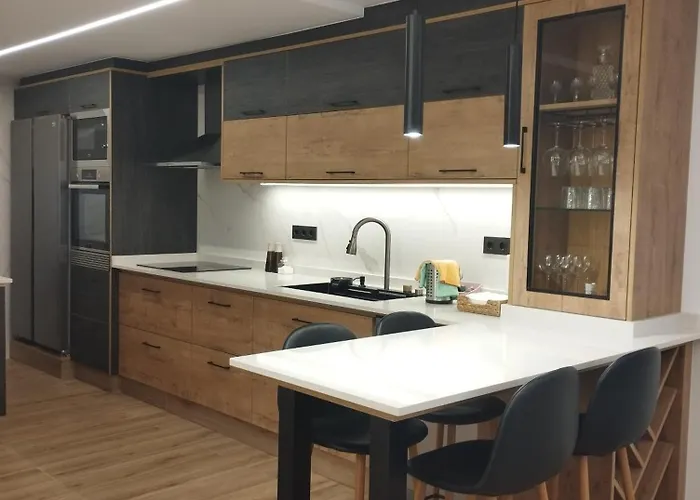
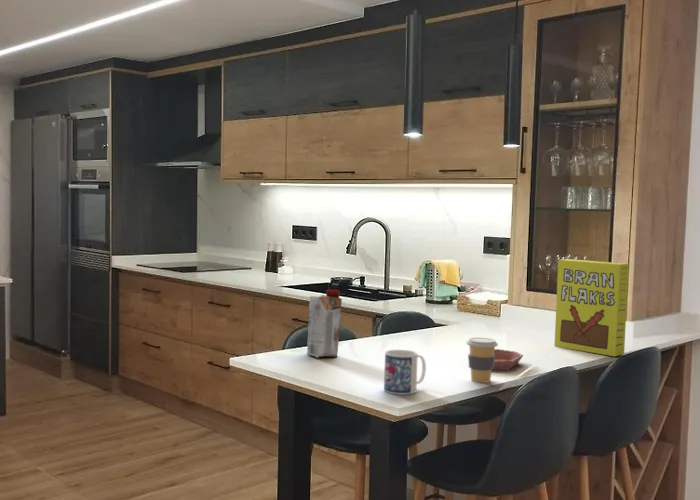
+ coffee cup [465,337,499,384]
+ juice carton [306,289,343,359]
+ bowl [492,348,524,371]
+ mug [383,349,427,396]
+ cereal box [553,258,630,357]
